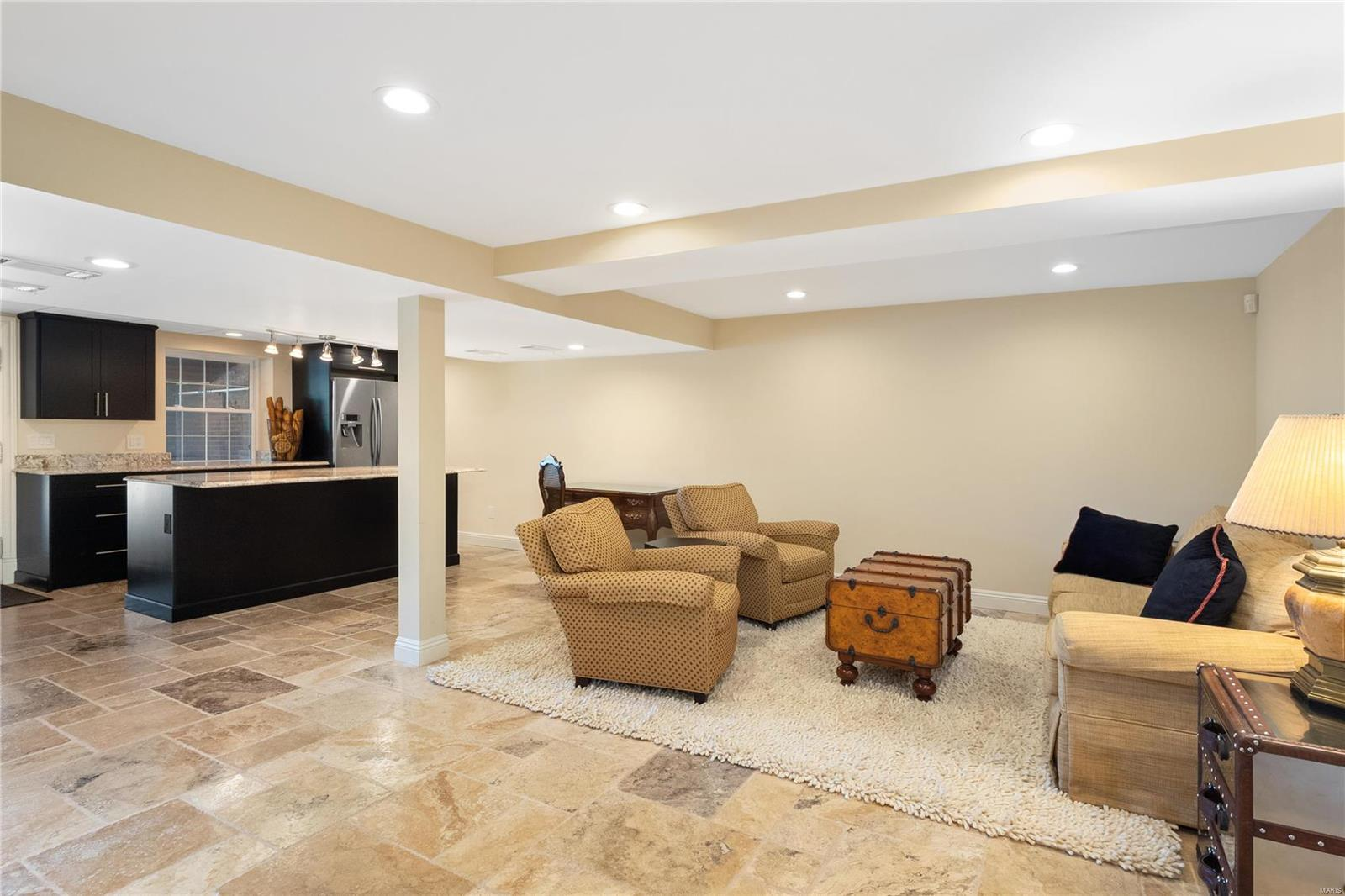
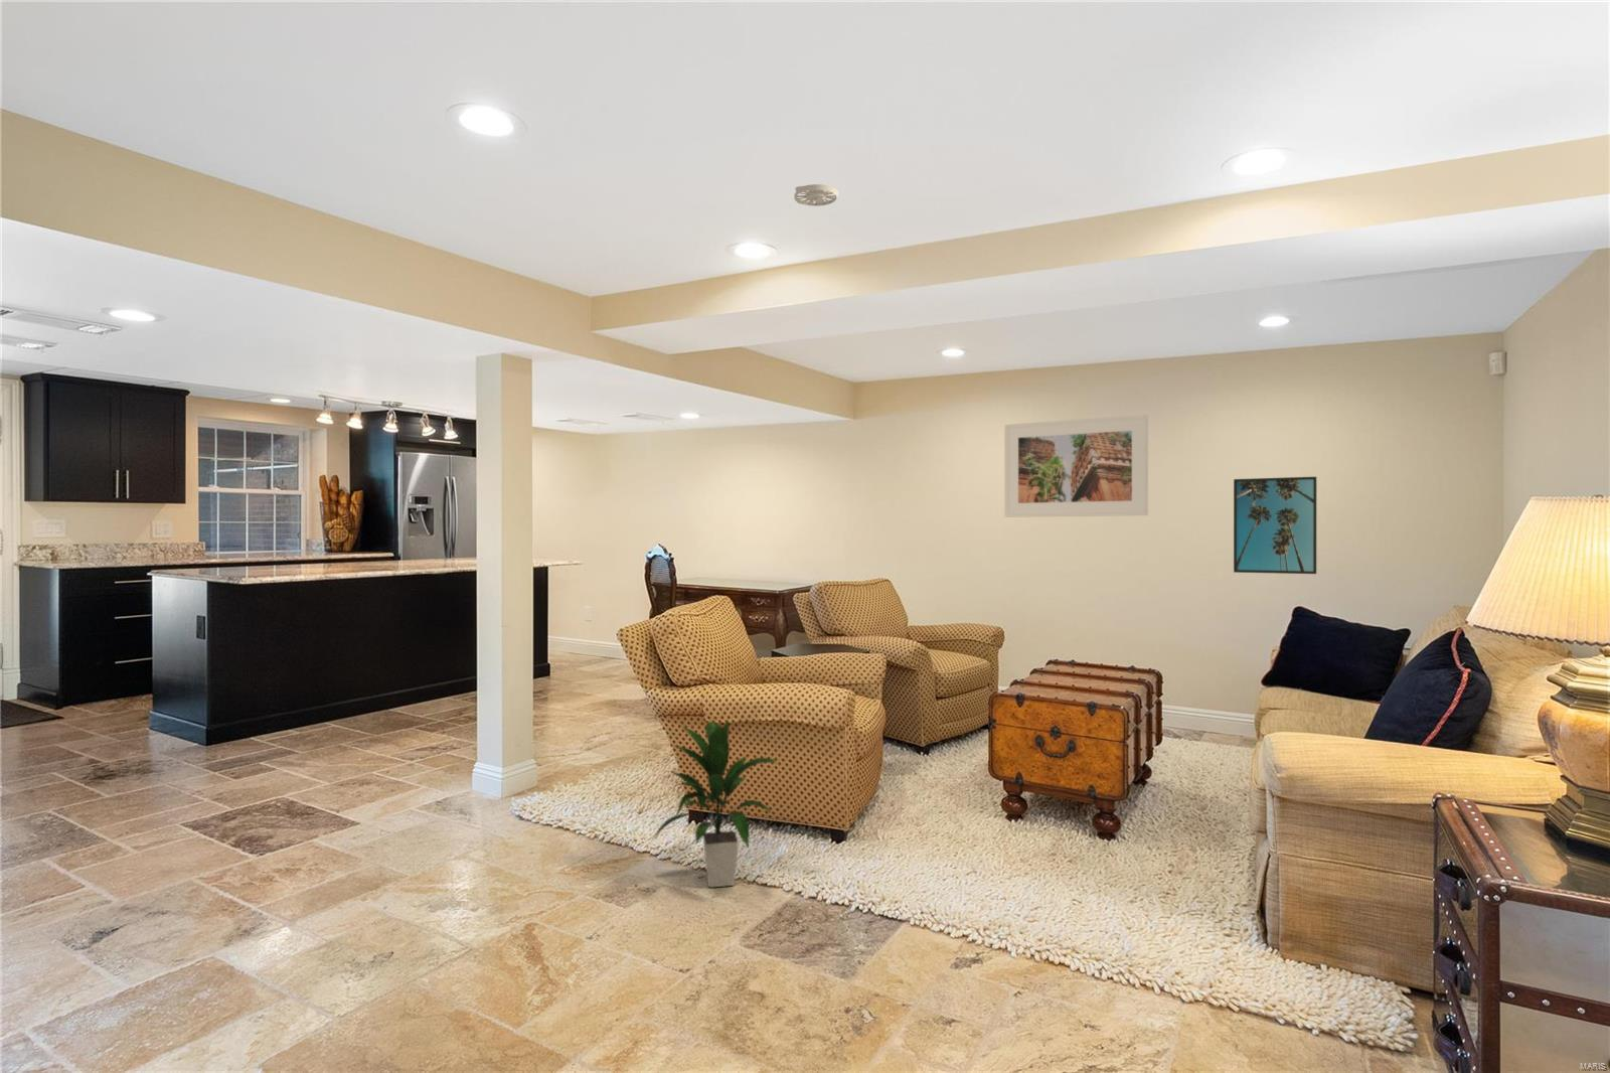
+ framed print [1003,413,1149,519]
+ indoor plant [648,717,779,887]
+ smoke detector [792,183,840,207]
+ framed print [1233,477,1317,575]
